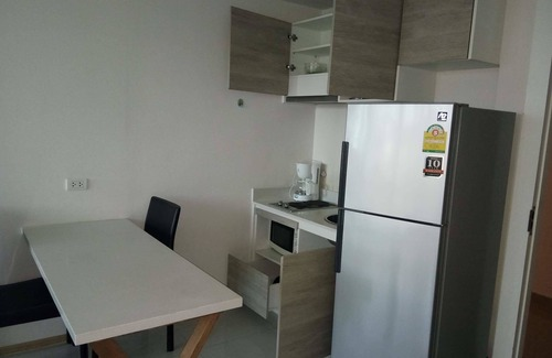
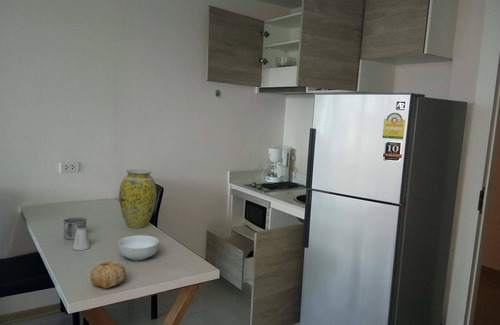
+ mug [62,216,88,241]
+ saltshaker [72,225,91,251]
+ fruit [89,260,127,289]
+ cereal bowl [117,234,160,261]
+ vase [118,168,158,229]
